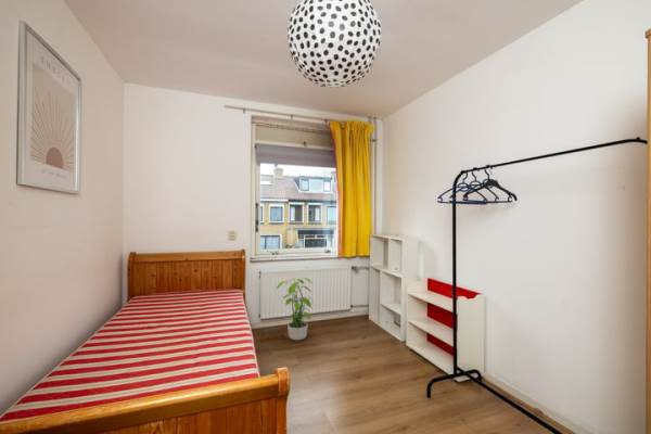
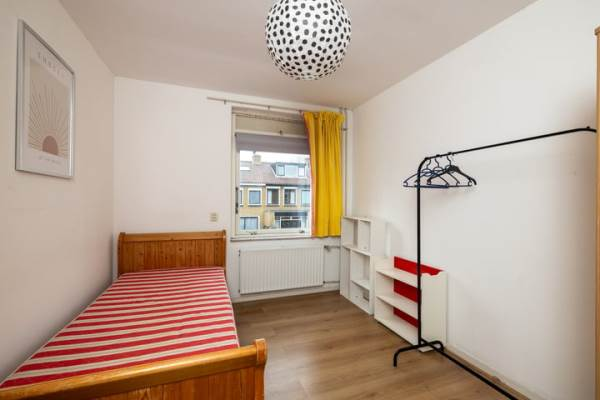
- potted plant [275,275,315,341]
